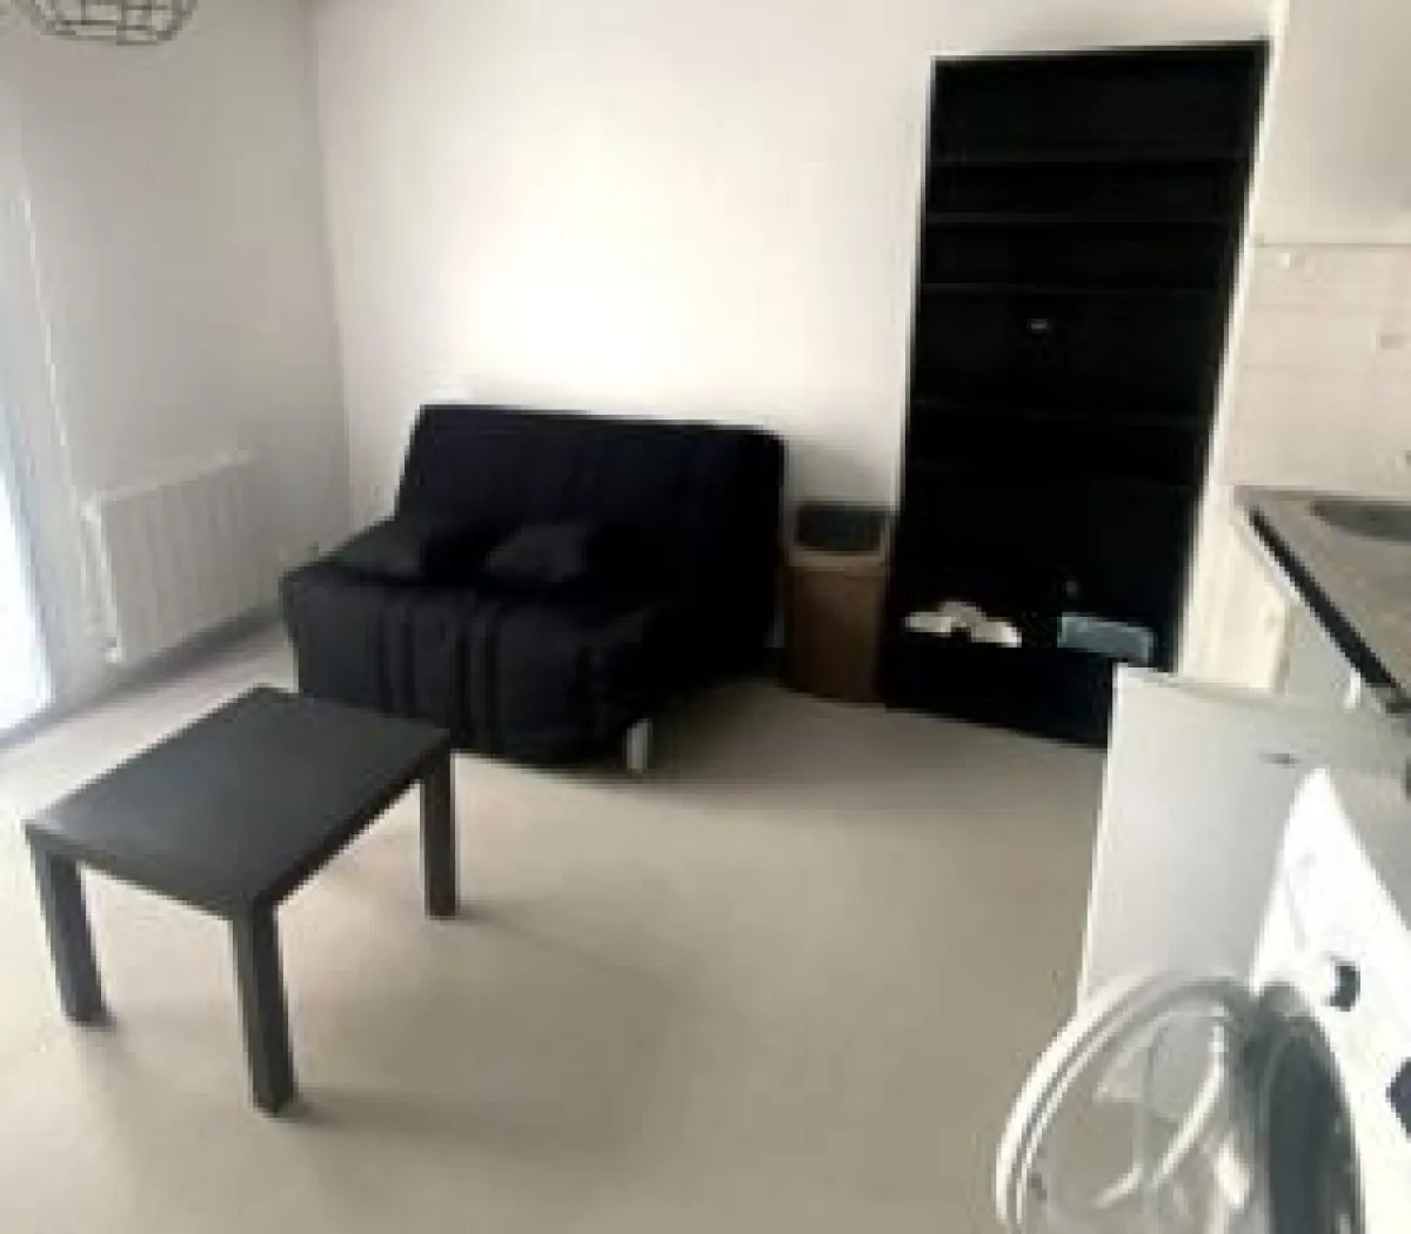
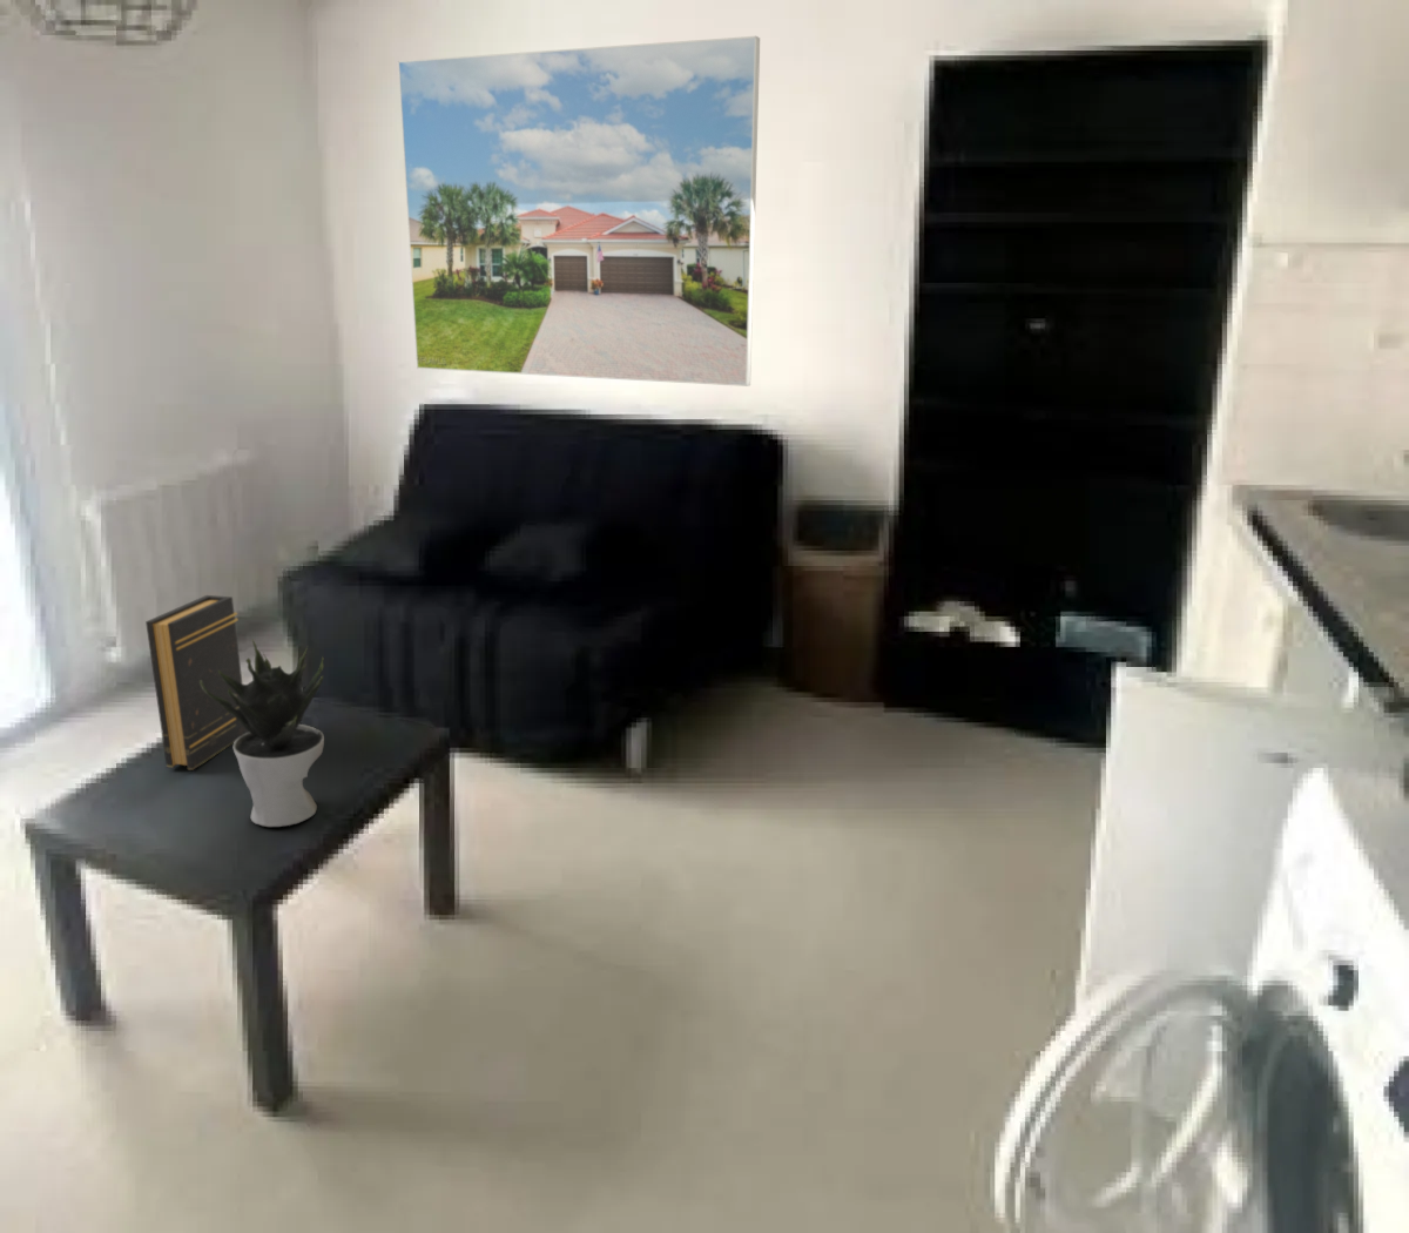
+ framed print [397,35,761,387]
+ book [145,594,249,772]
+ potted plant [200,637,325,828]
